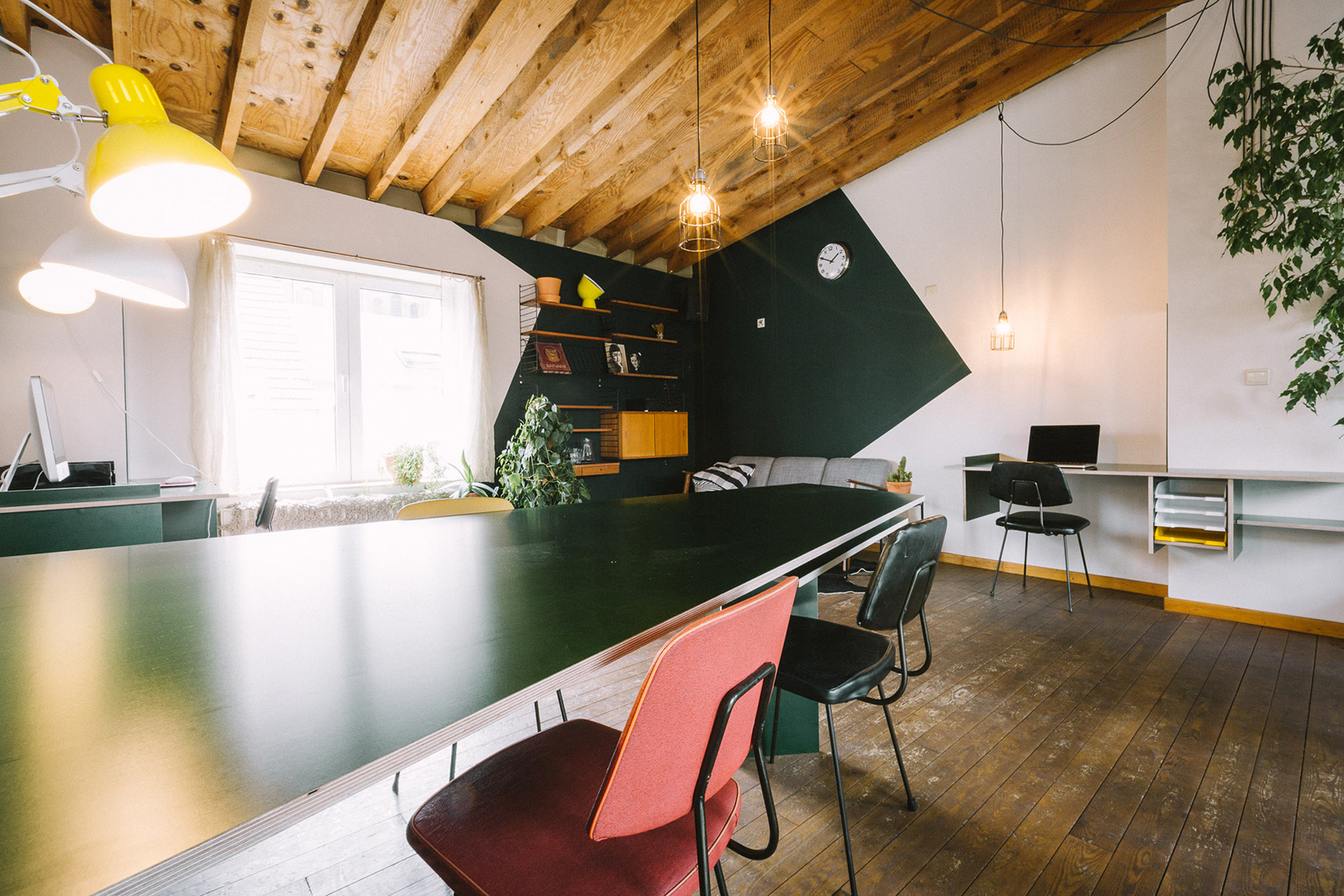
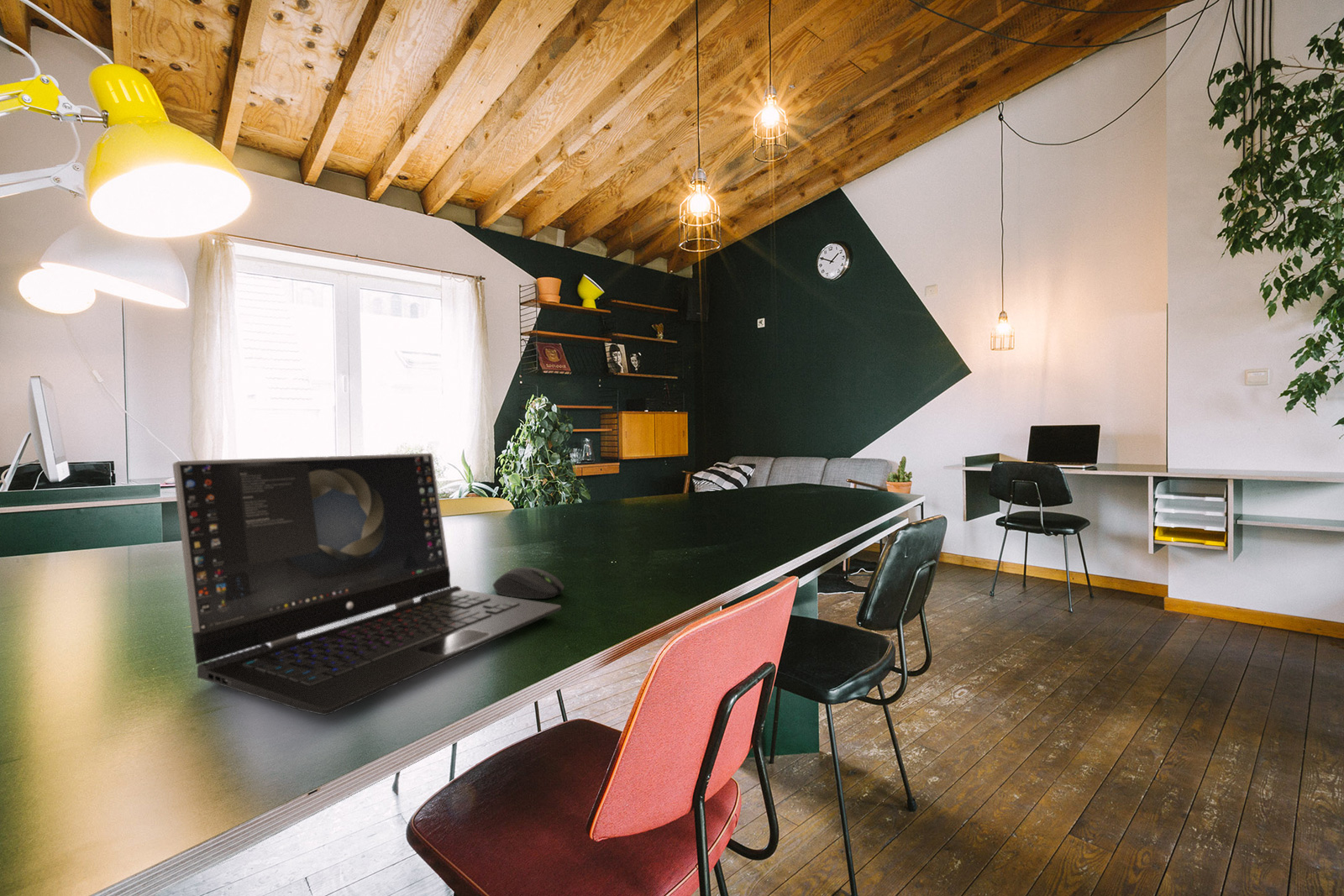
+ computer mouse [492,566,565,600]
+ laptop [172,453,562,715]
